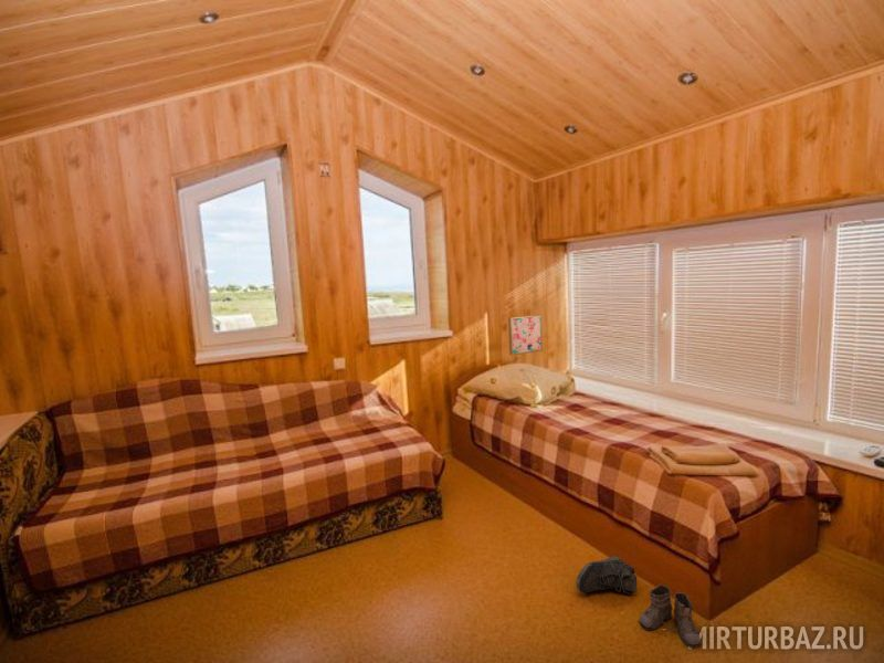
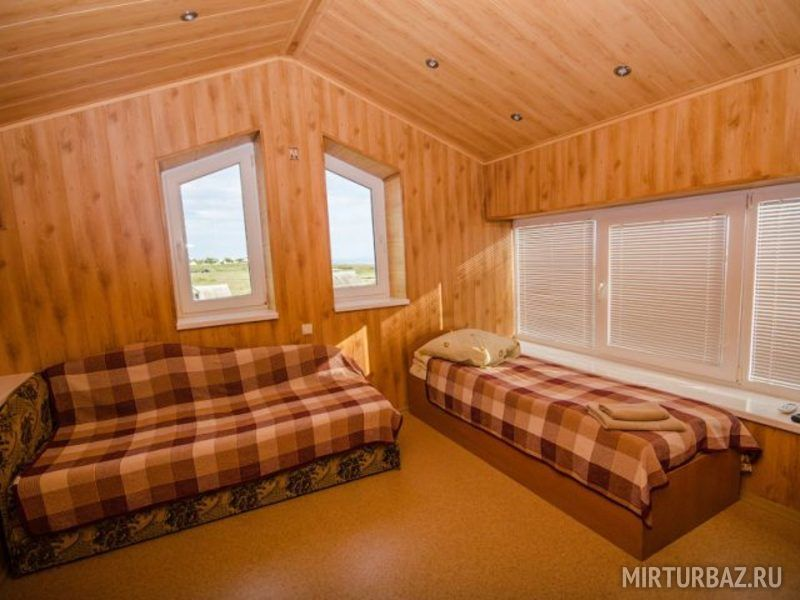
- wall art [507,314,544,356]
- boots [639,583,706,649]
- sneaker [575,556,638,596]
